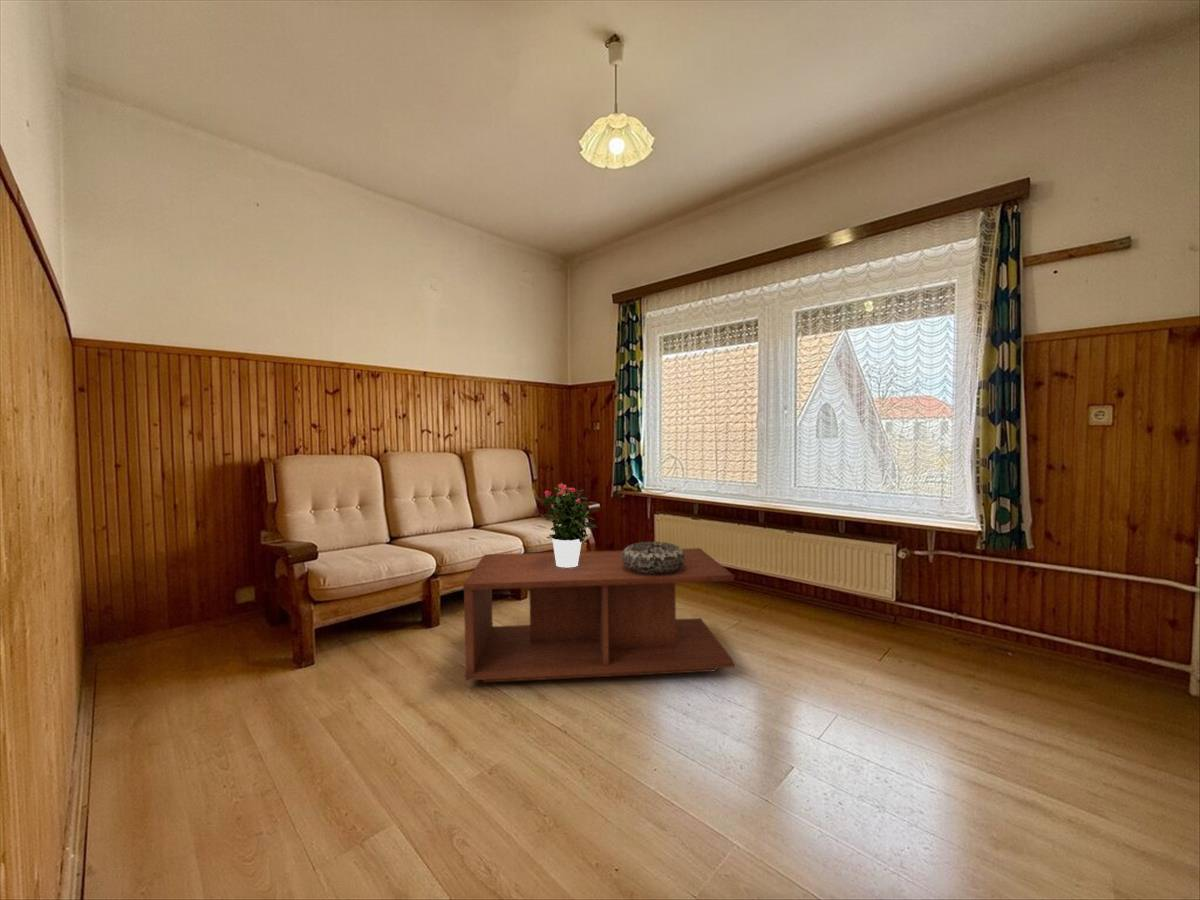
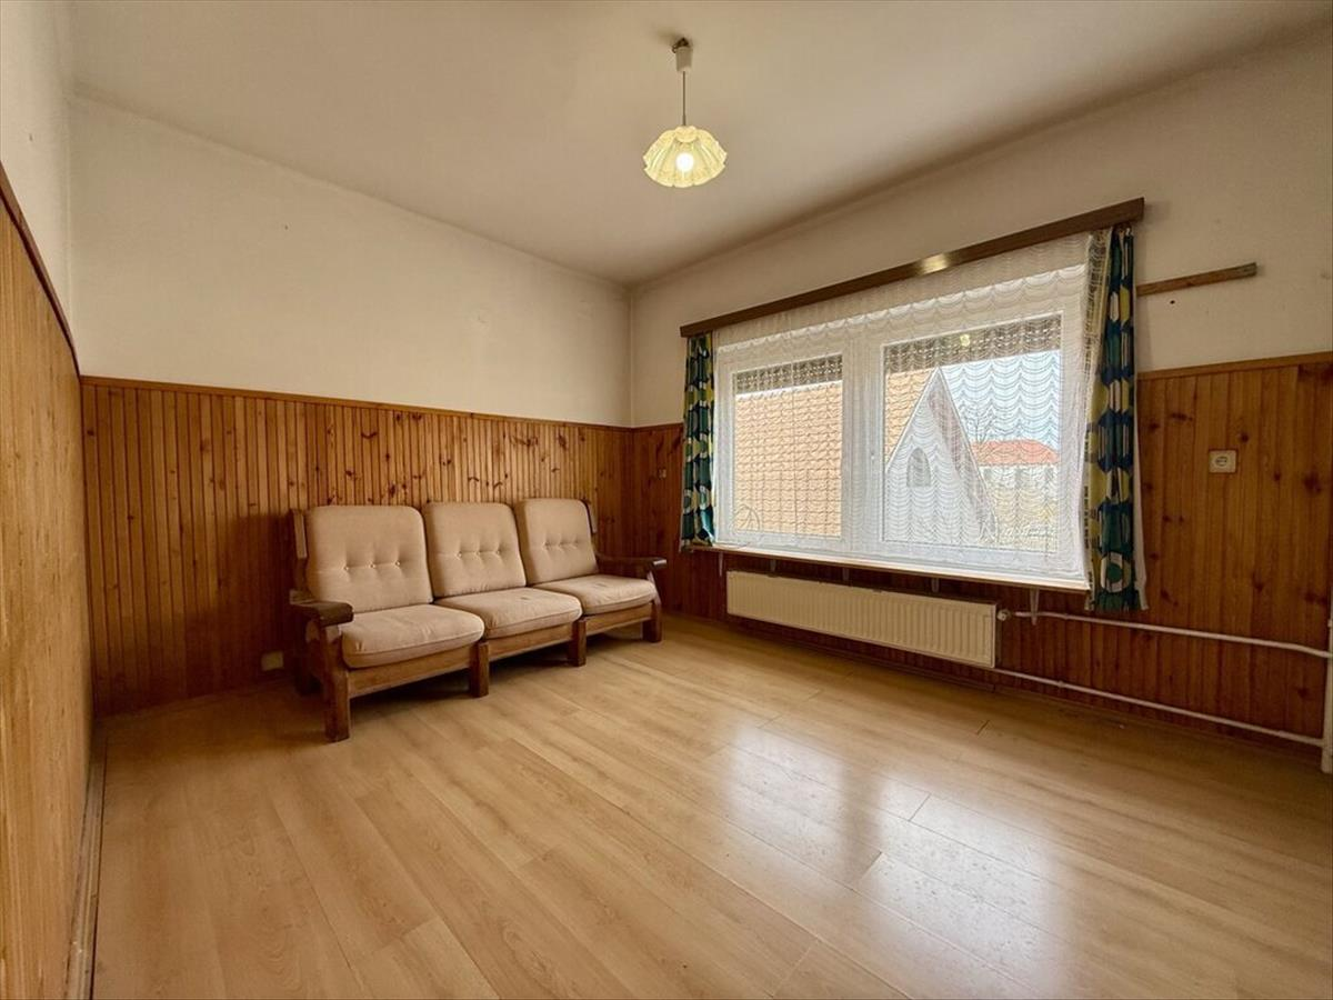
- decorative bowl [622,541,685,574]
- coffee table [462,547,735,684]
- potted flower [534,482,598,568]
